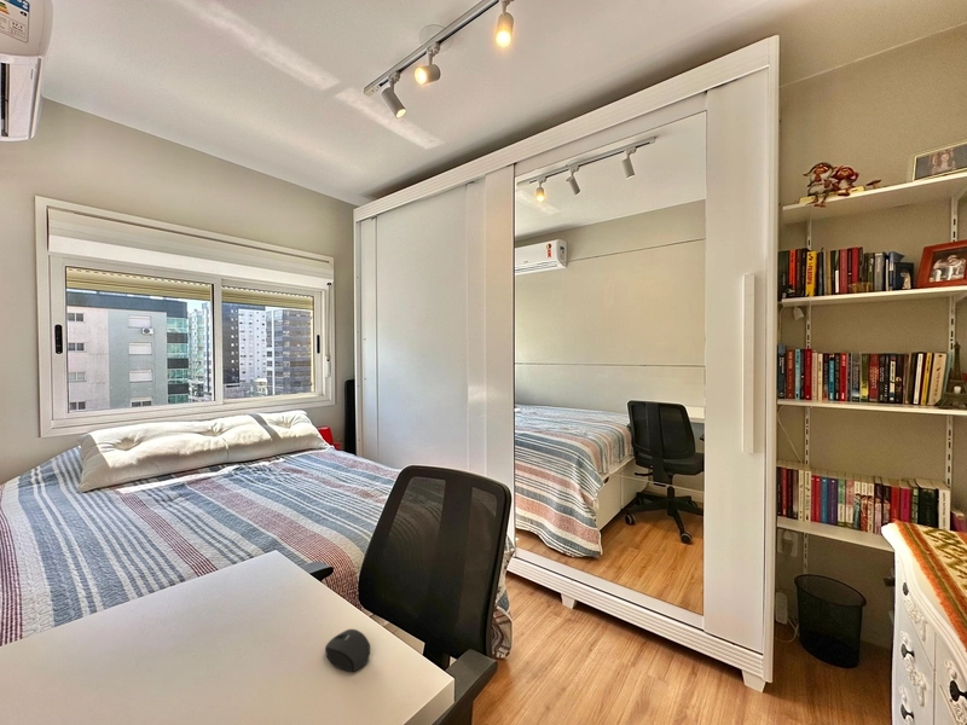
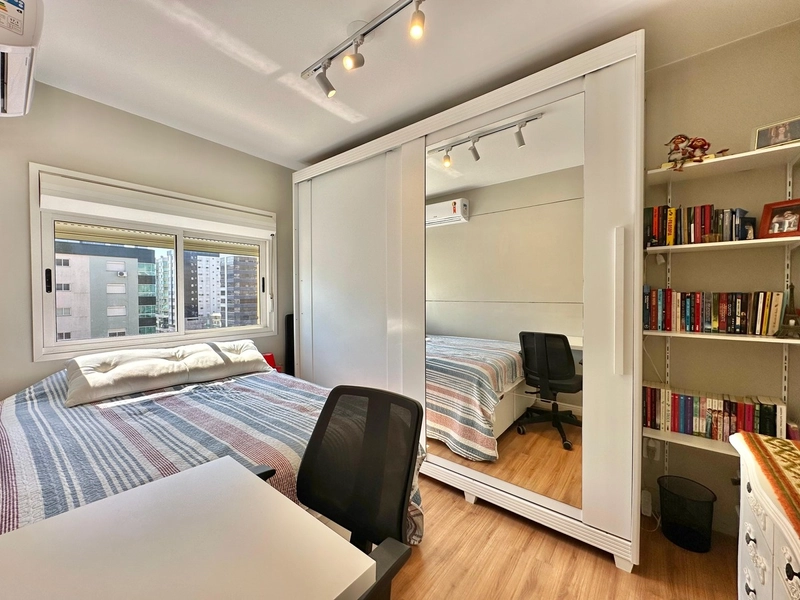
- mouse [324,628,371,673]
